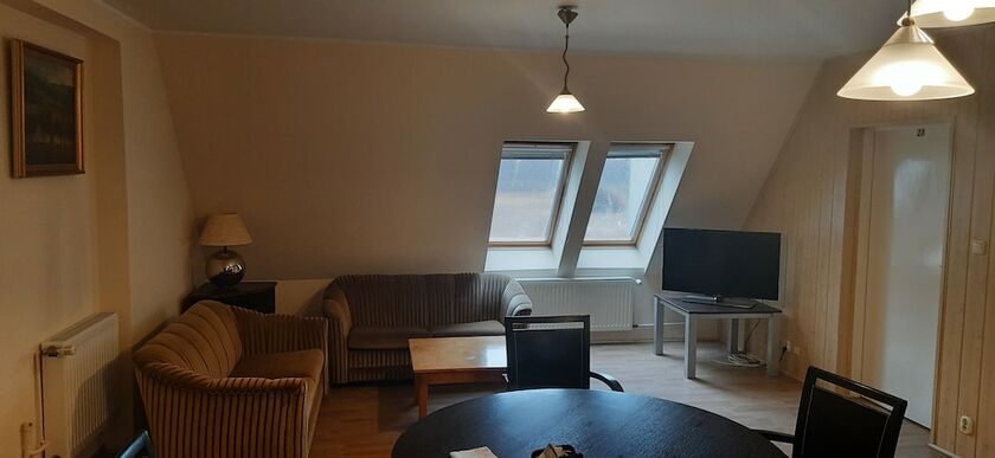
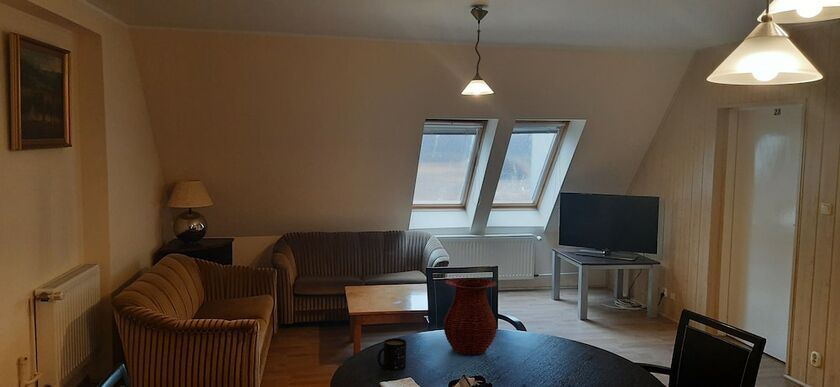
+ vase [443,277,498,356]
+ mug [377,337,407,371]
